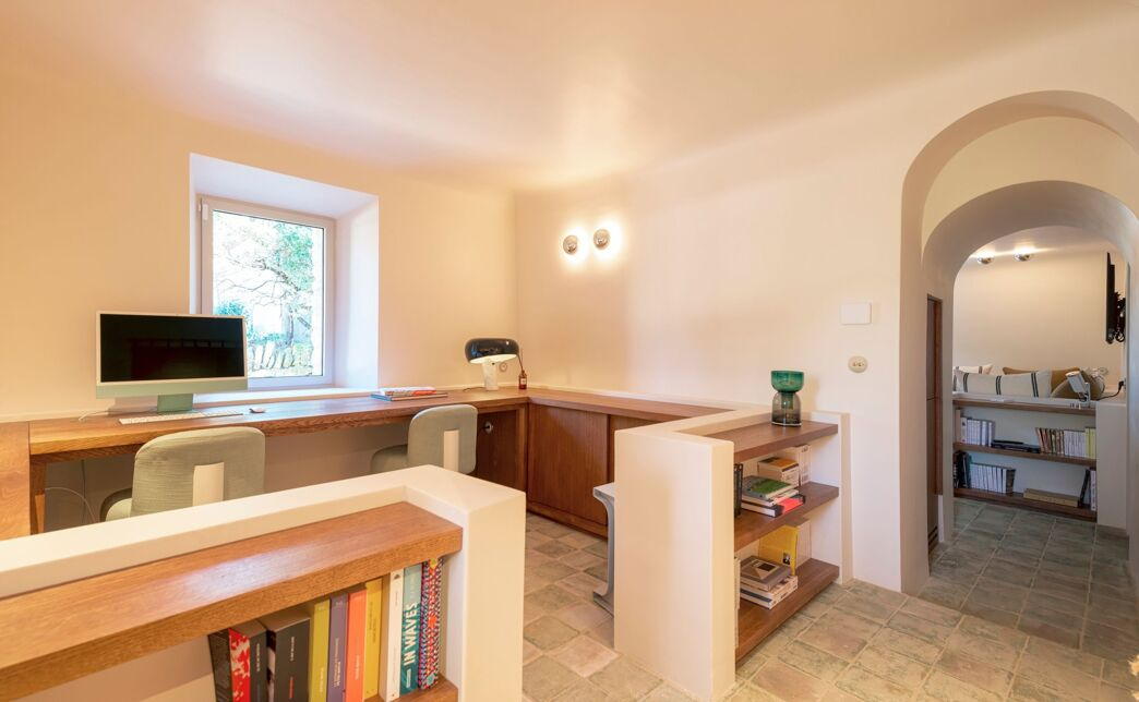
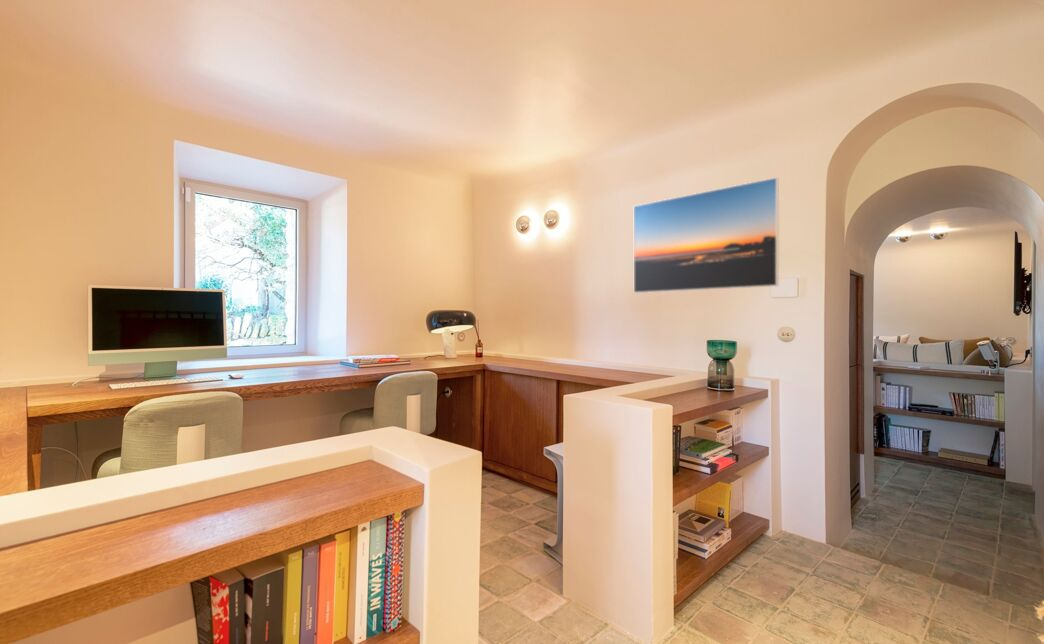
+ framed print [633,176,780,294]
